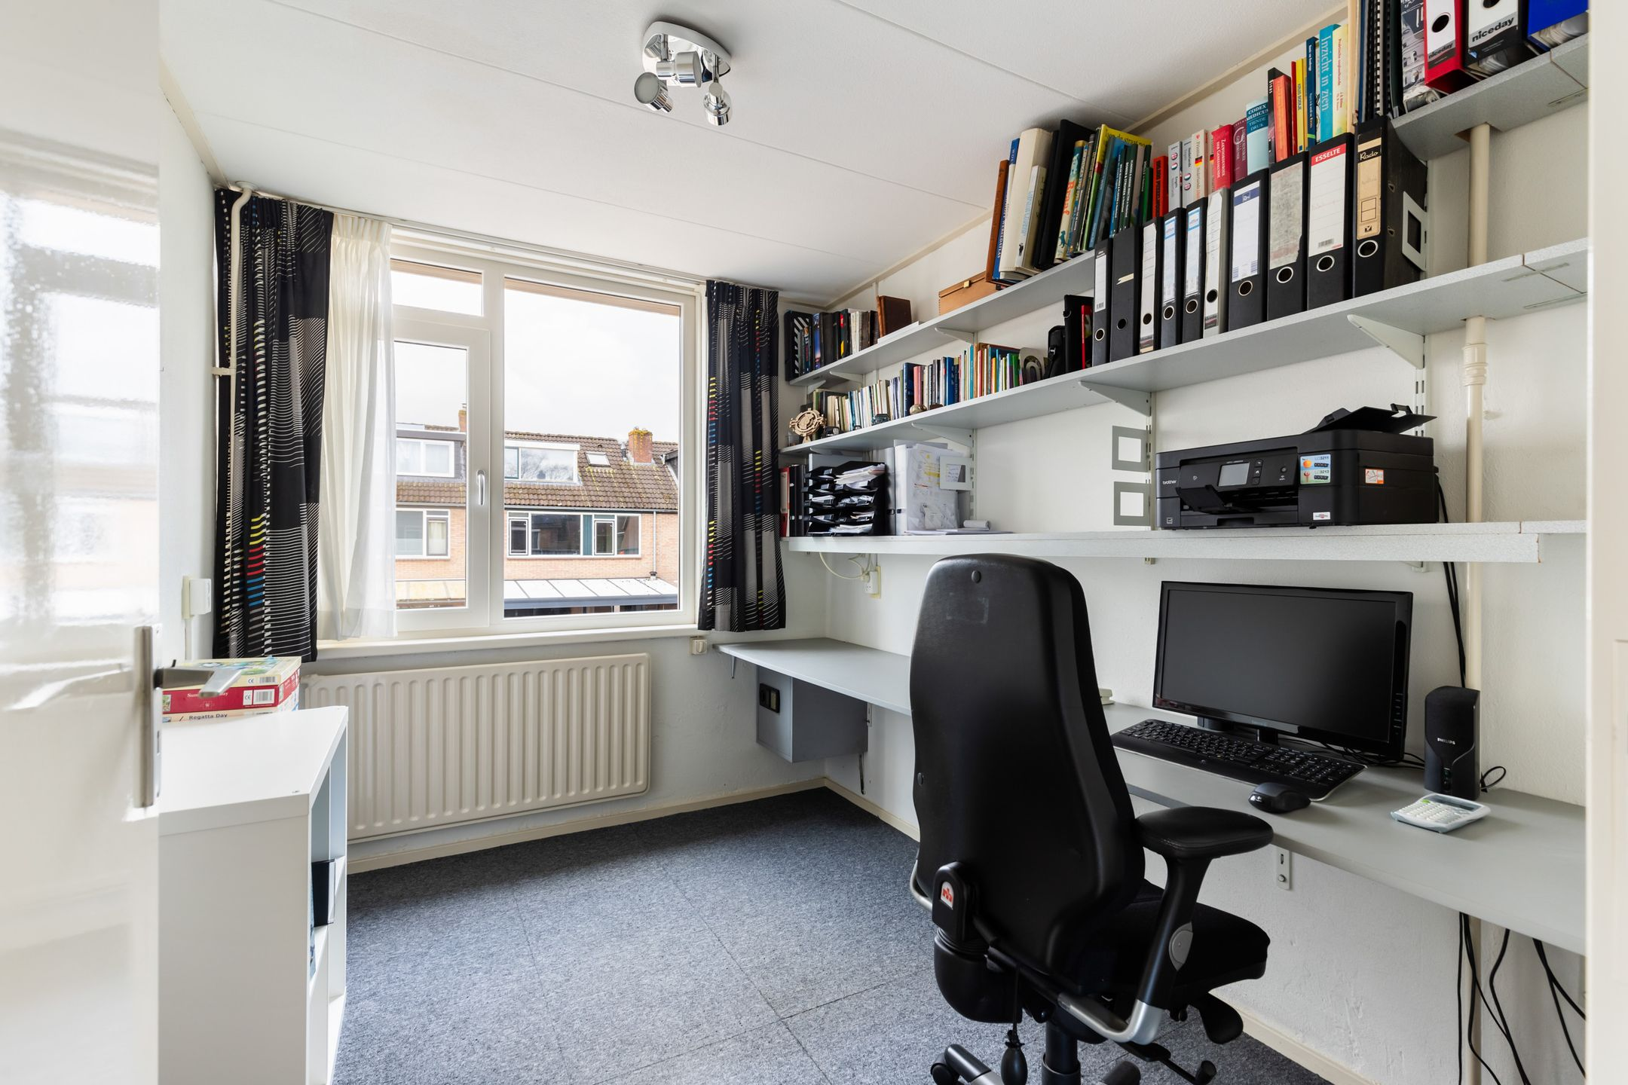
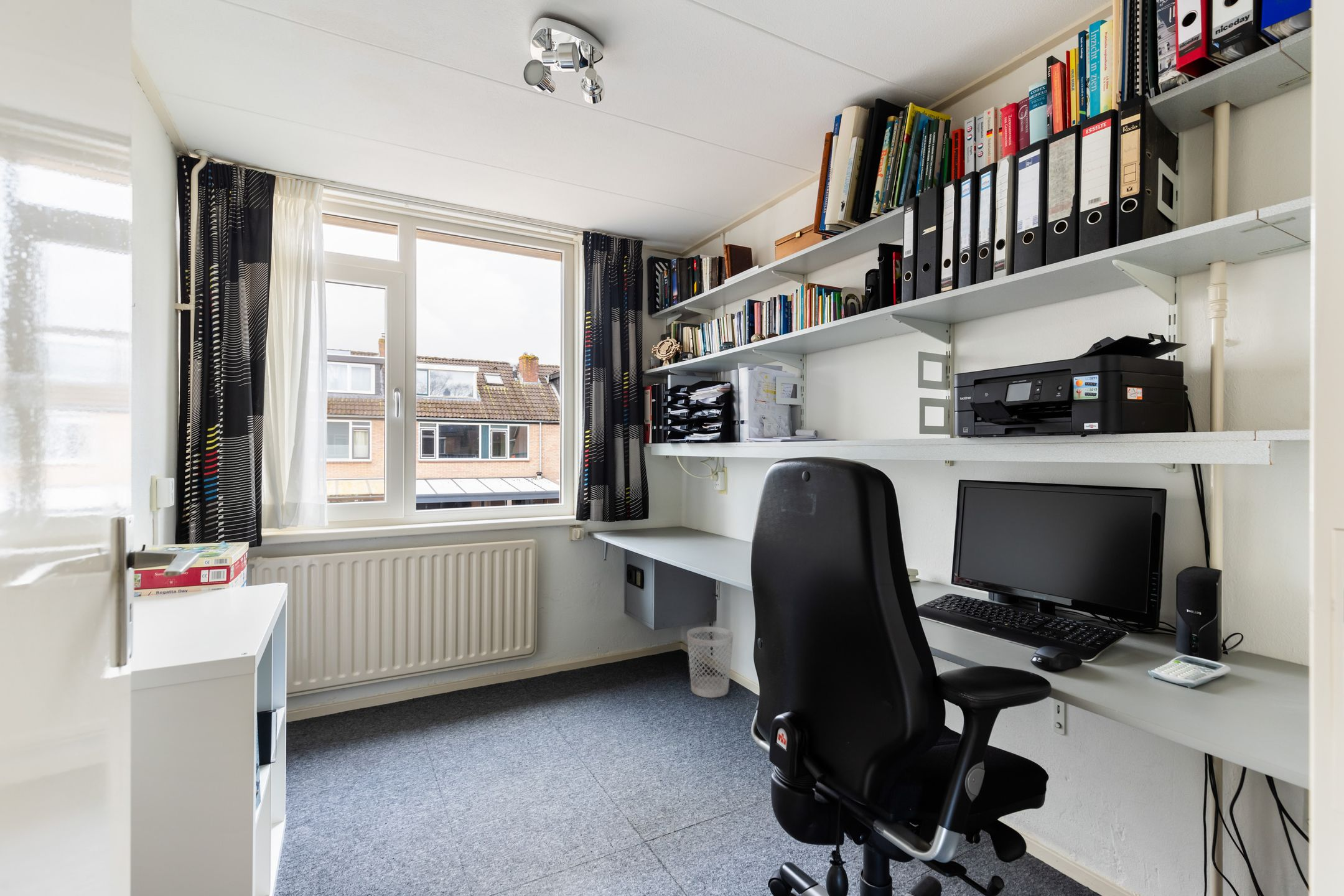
+ wastebasket [686,626,734,698]
